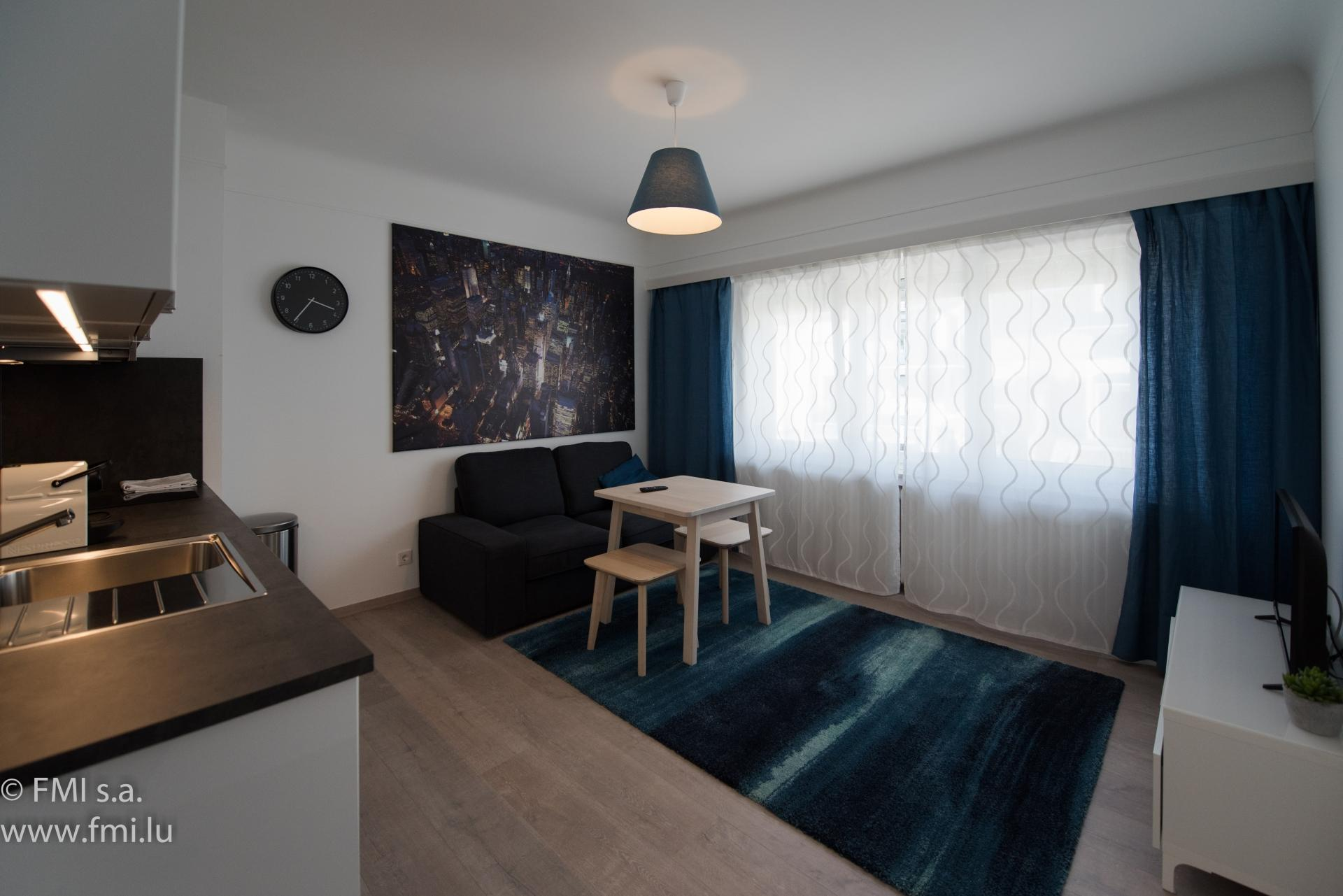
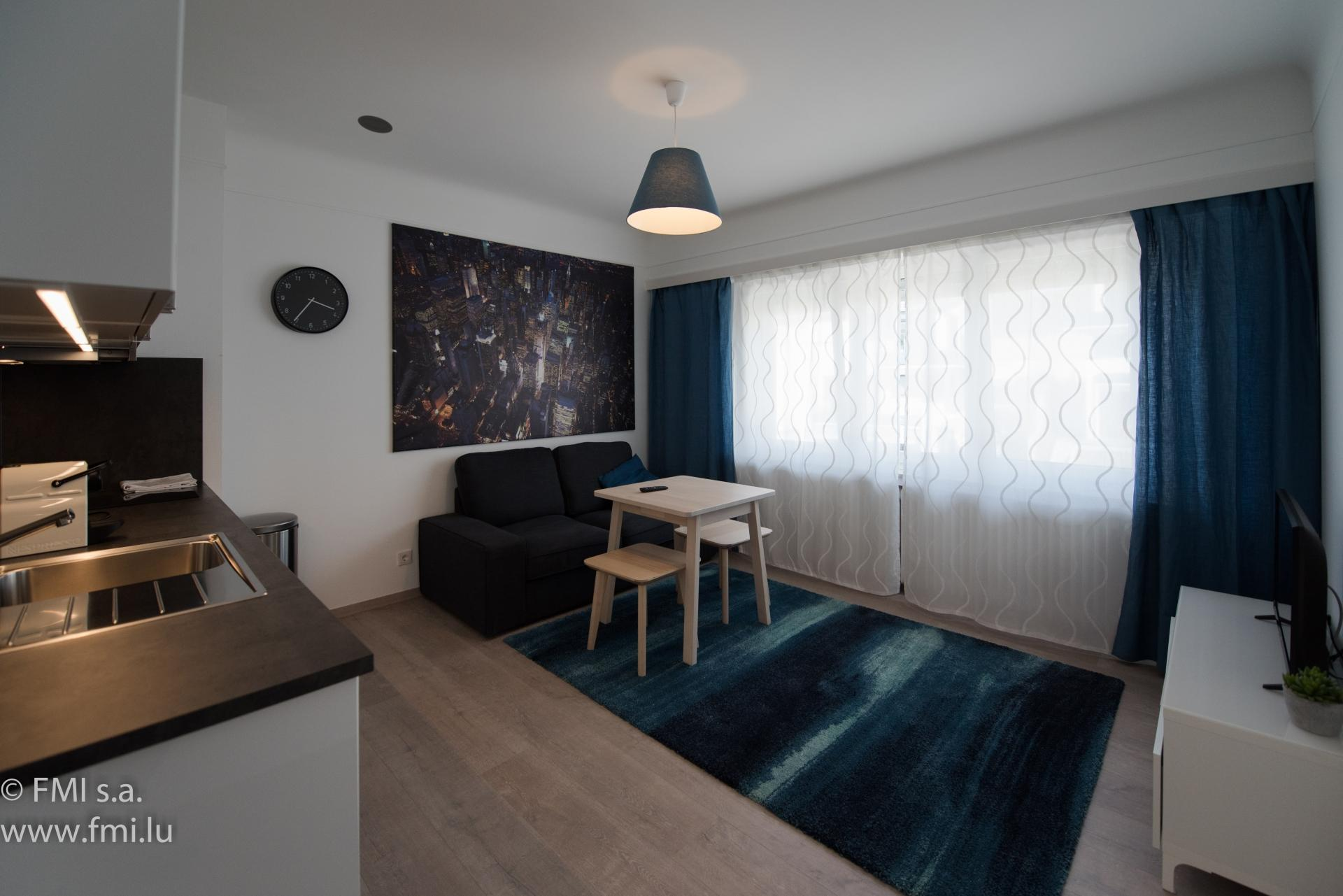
+ recessed light [357,115,393,134]
